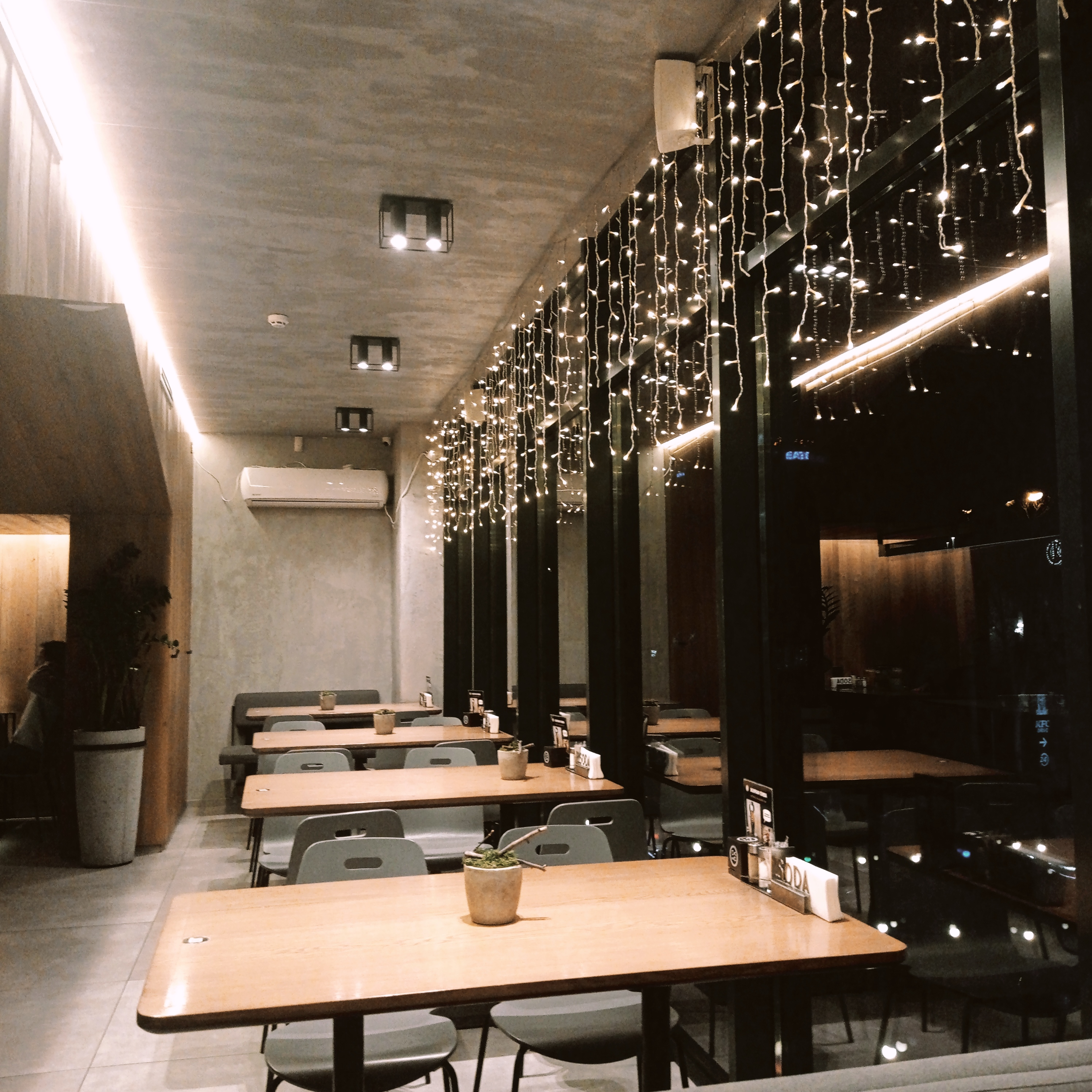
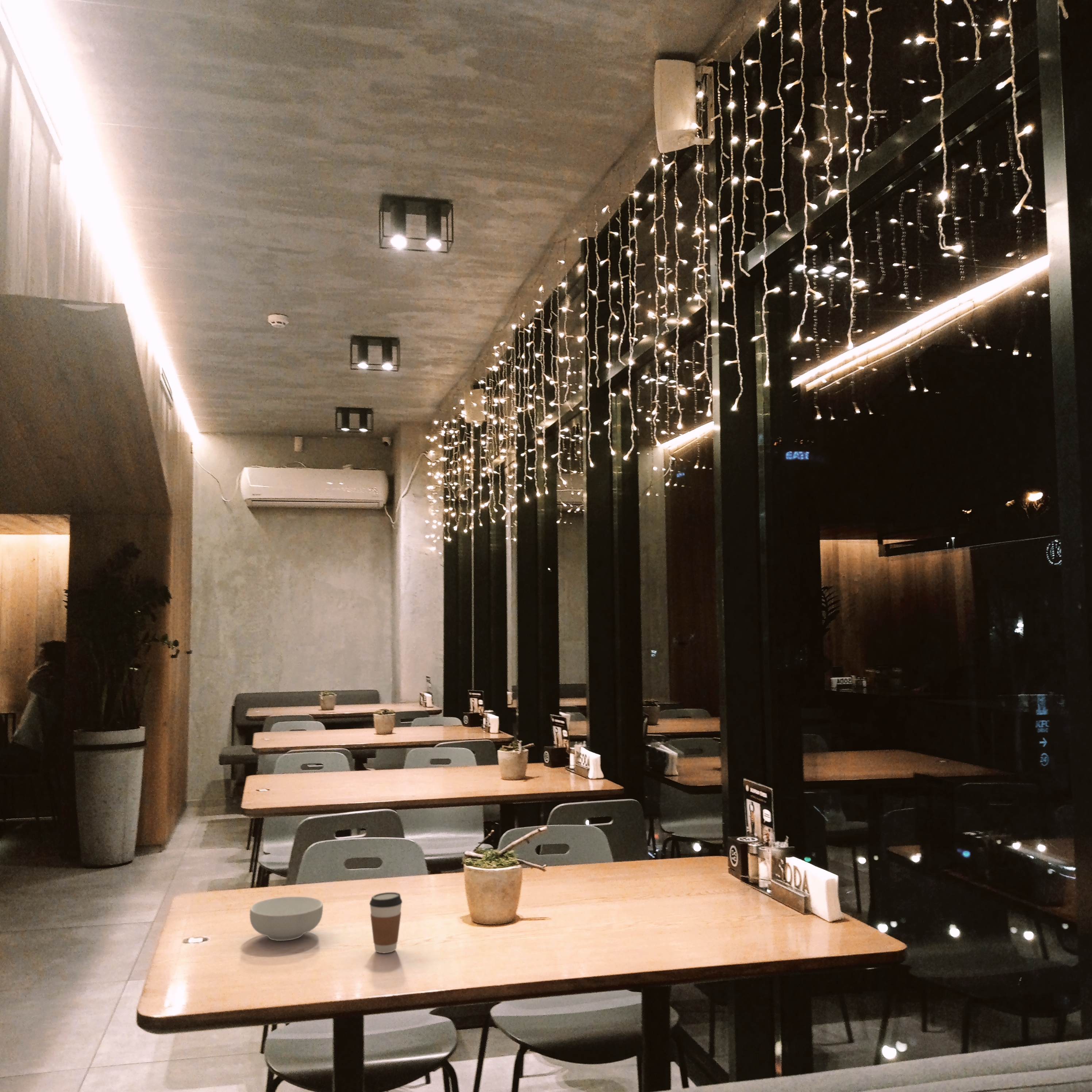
+ coffee cup [369,892,403,954]
+ cereal bowl [249,896,323,941]
